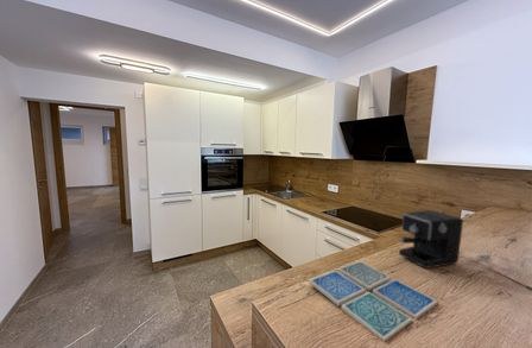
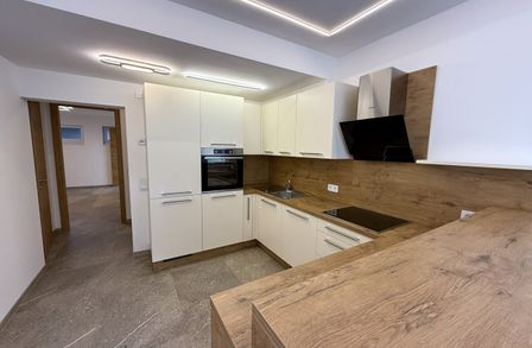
- coffee maker [398,209,532,292]
- drink coaster [309,260,439,343]
